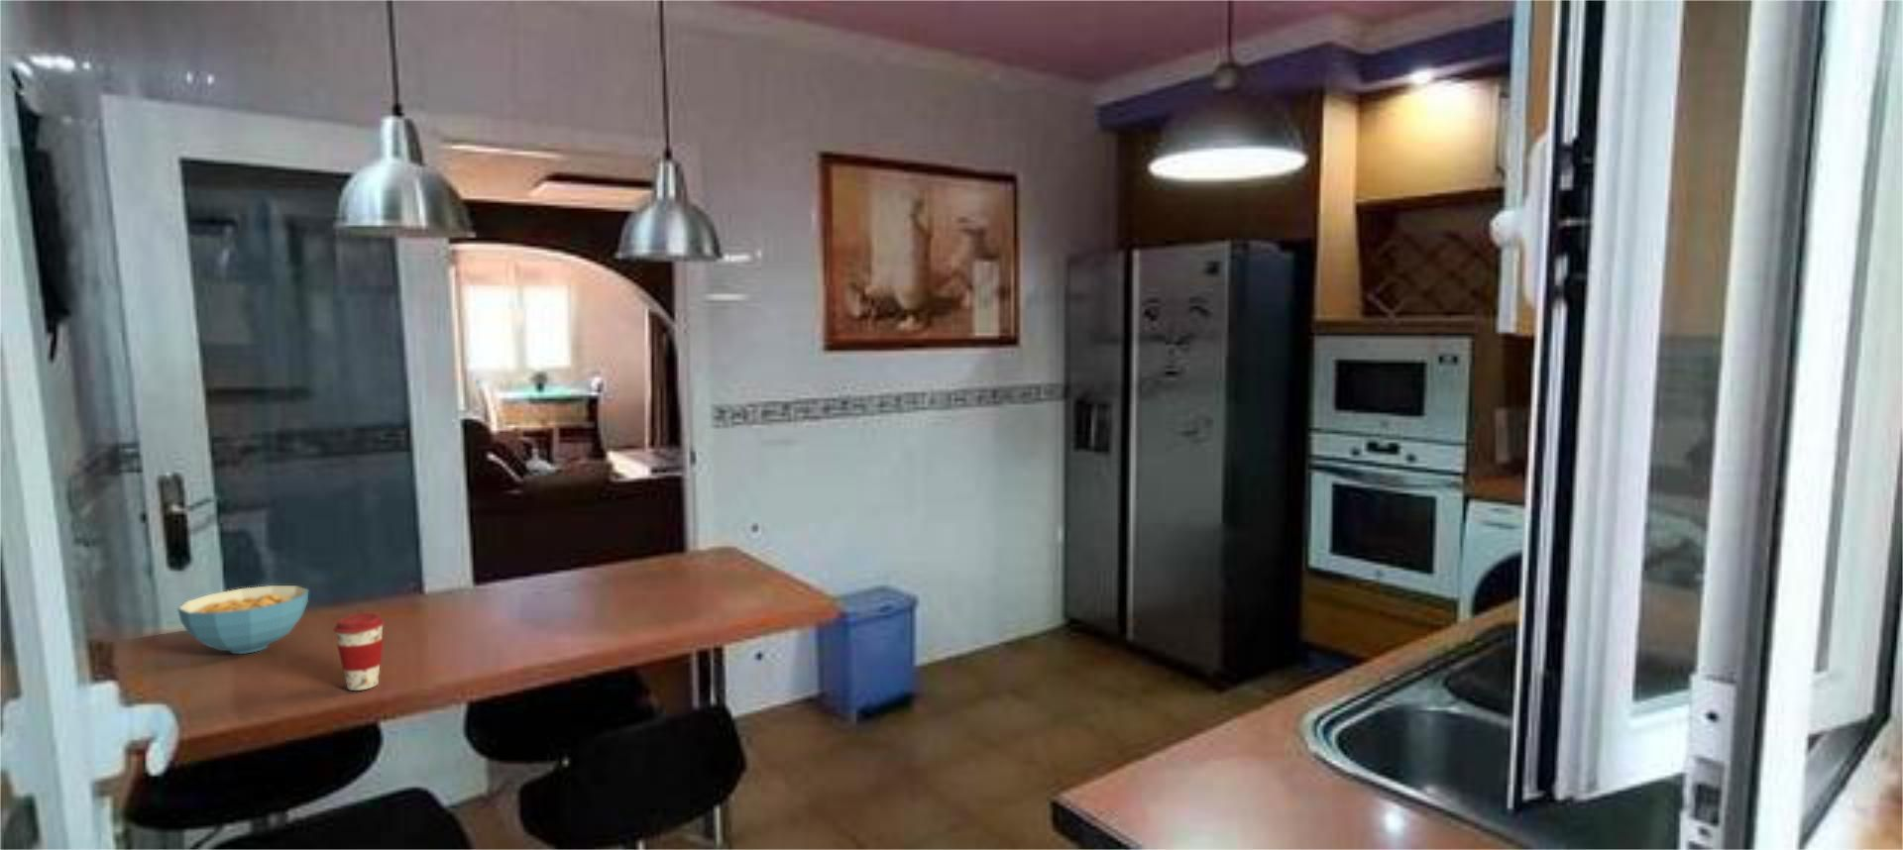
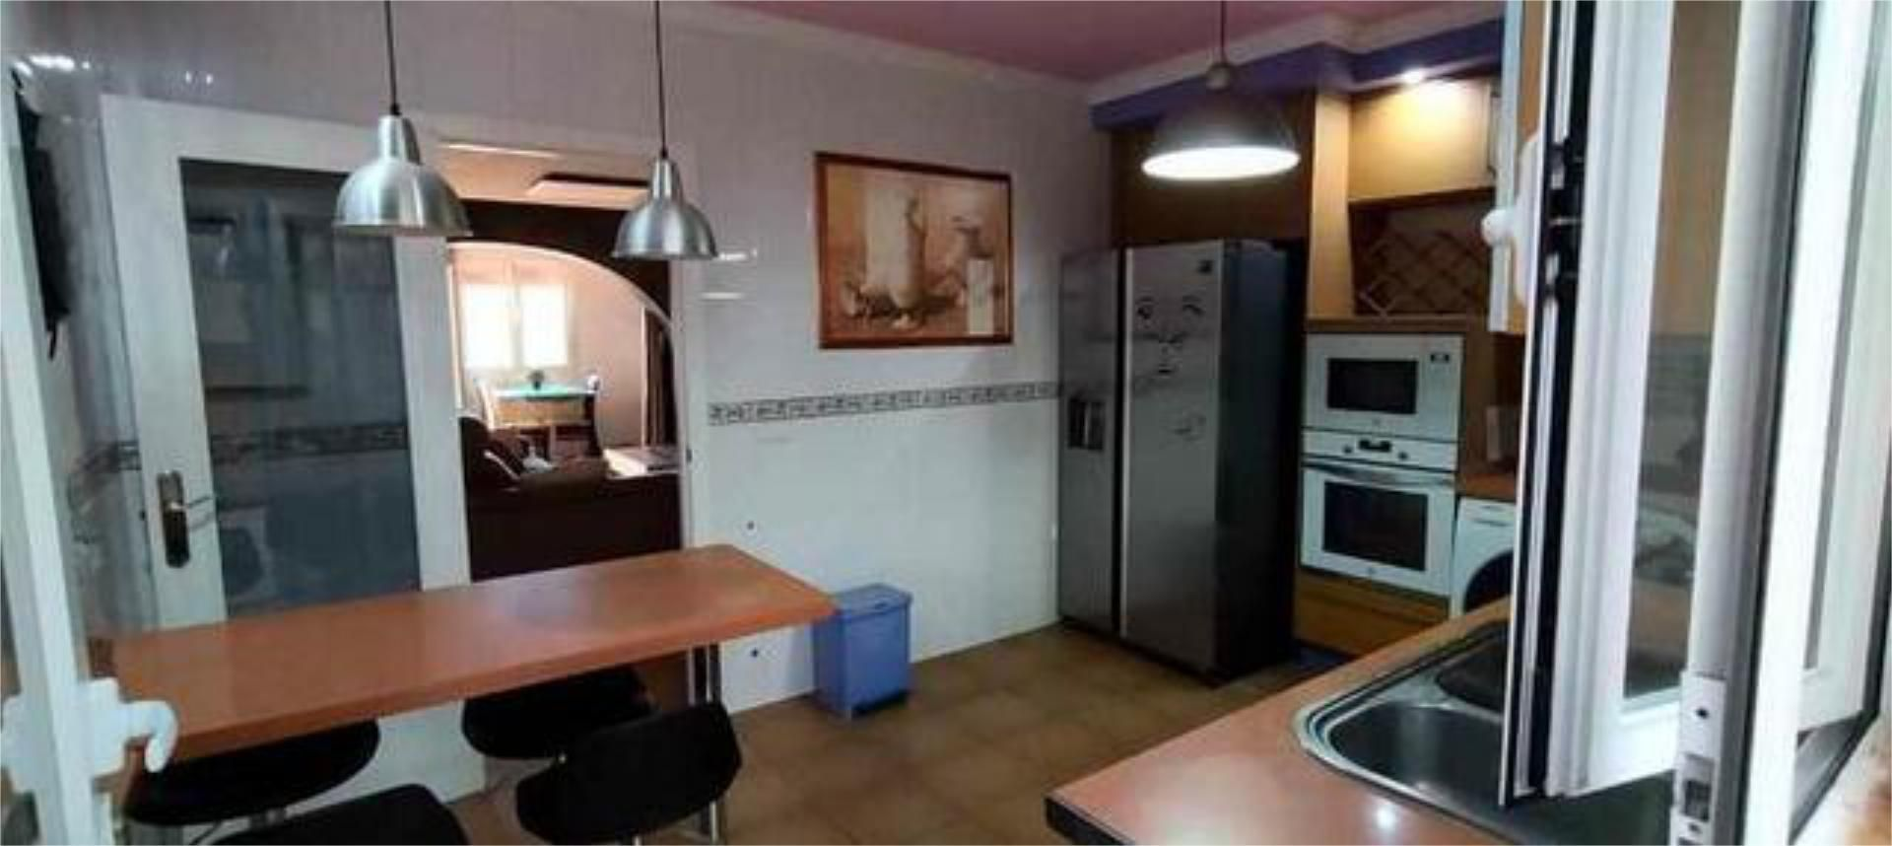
- coffee cup [333,612,386,691]
- cereal bowl [176,584,309,655]
